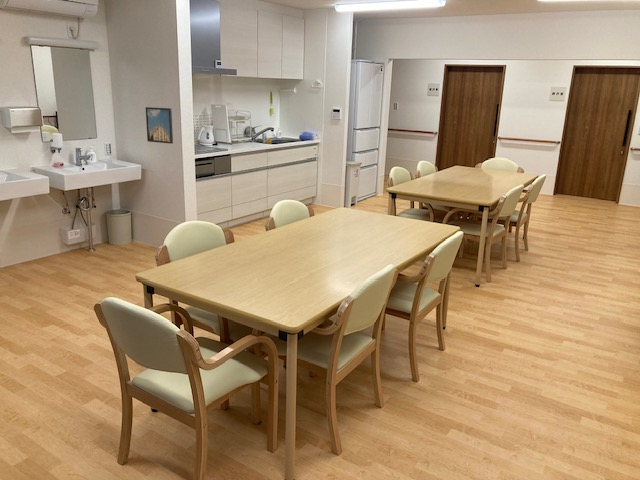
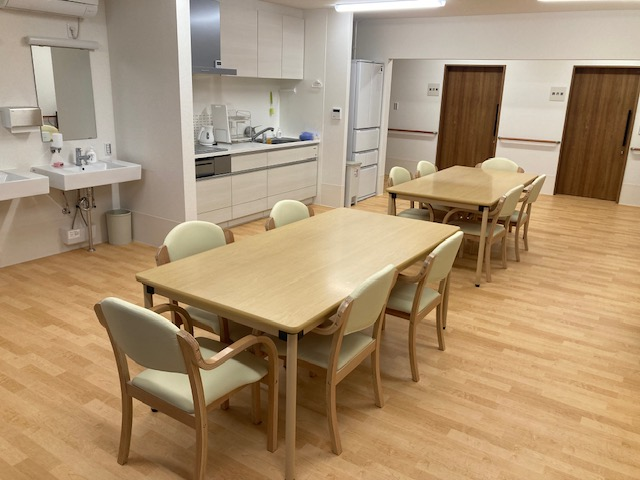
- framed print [145,106,174,145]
